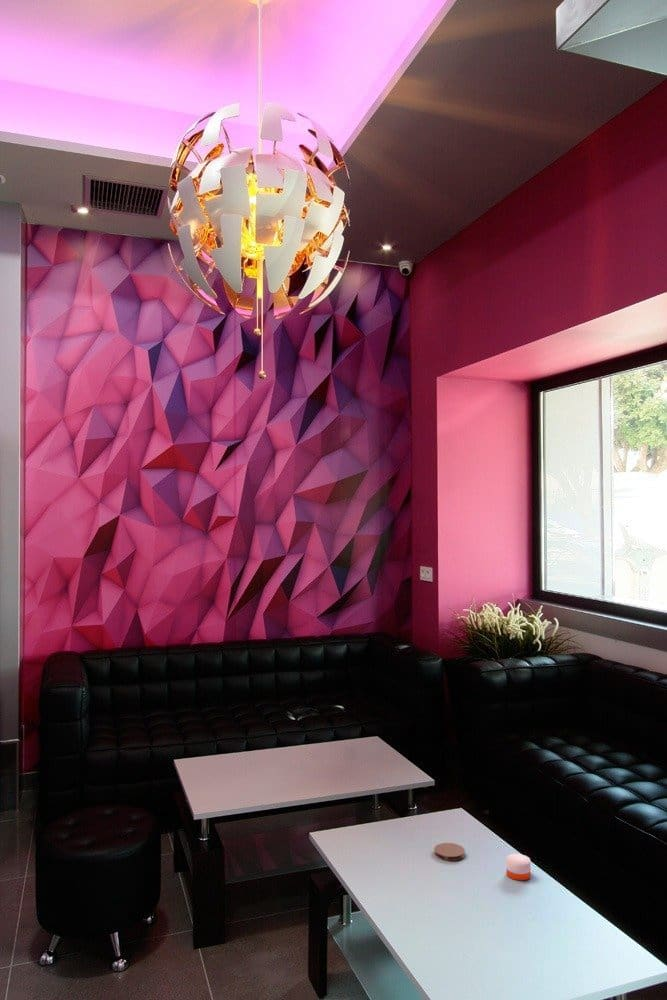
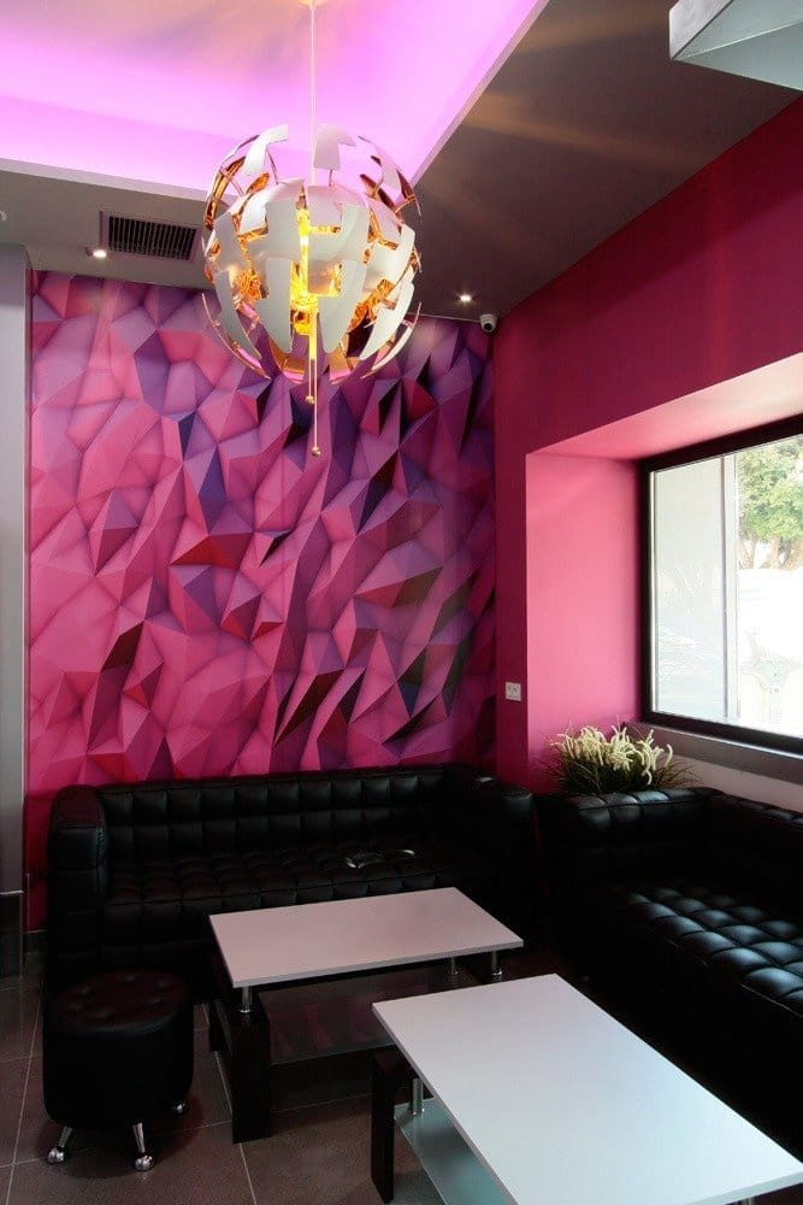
- candle [505,851,532,881]
- coaster [433,842,466,862]
